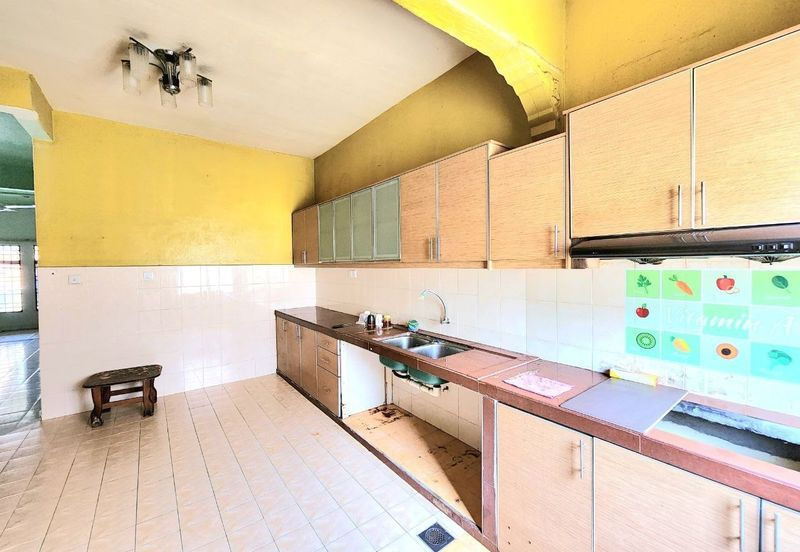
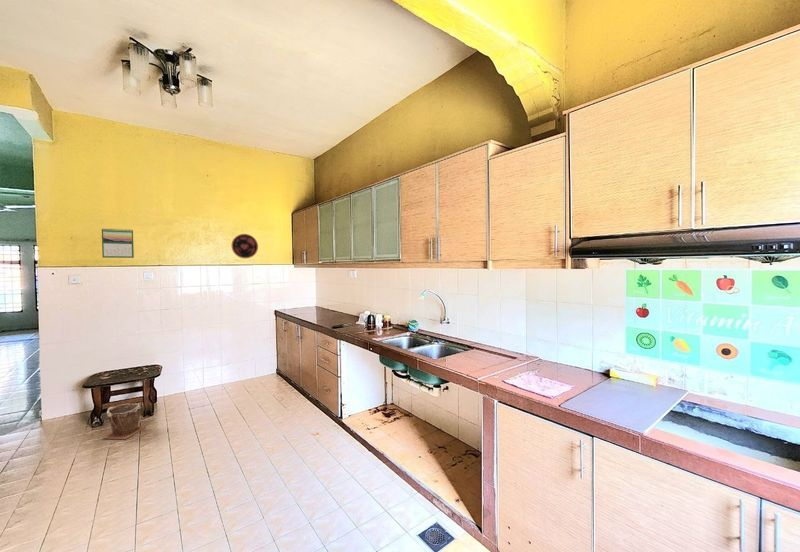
+ plant pot [102,402,146,440]
+ calendar [101,227,135,259]
+ plate [231,233,259,259]
